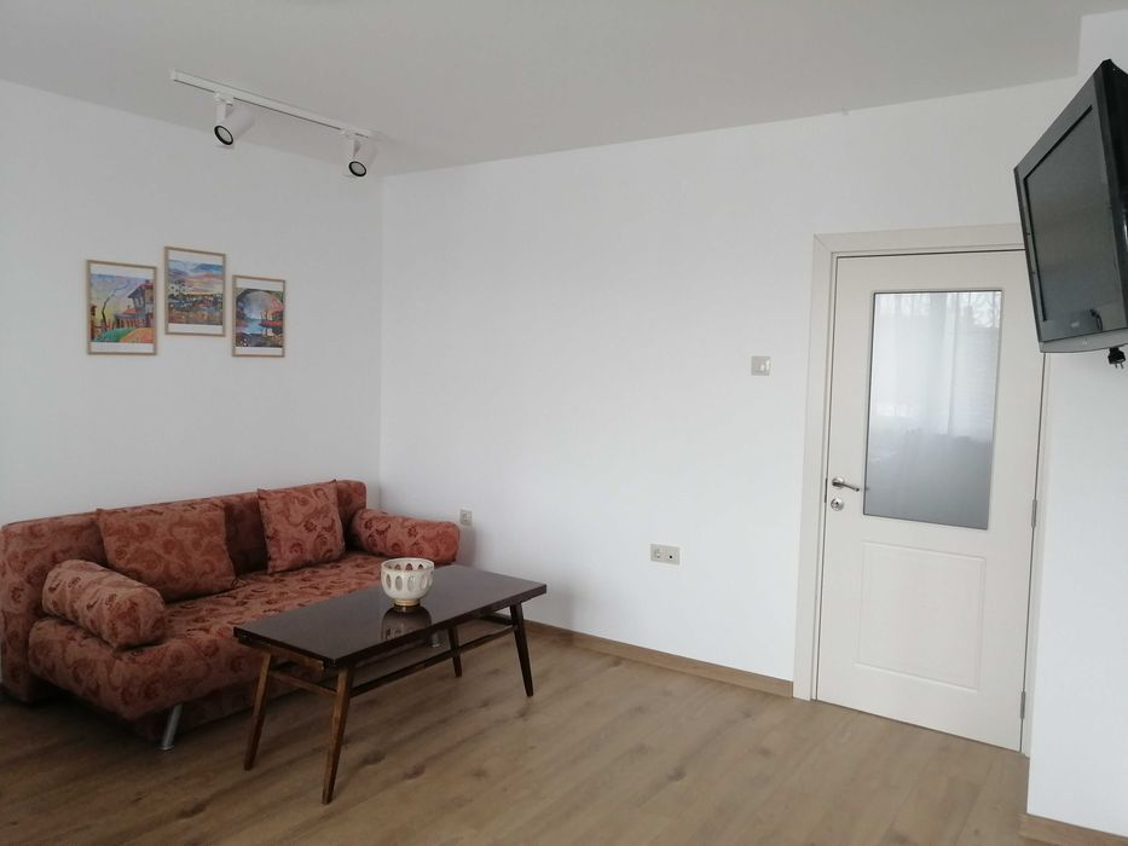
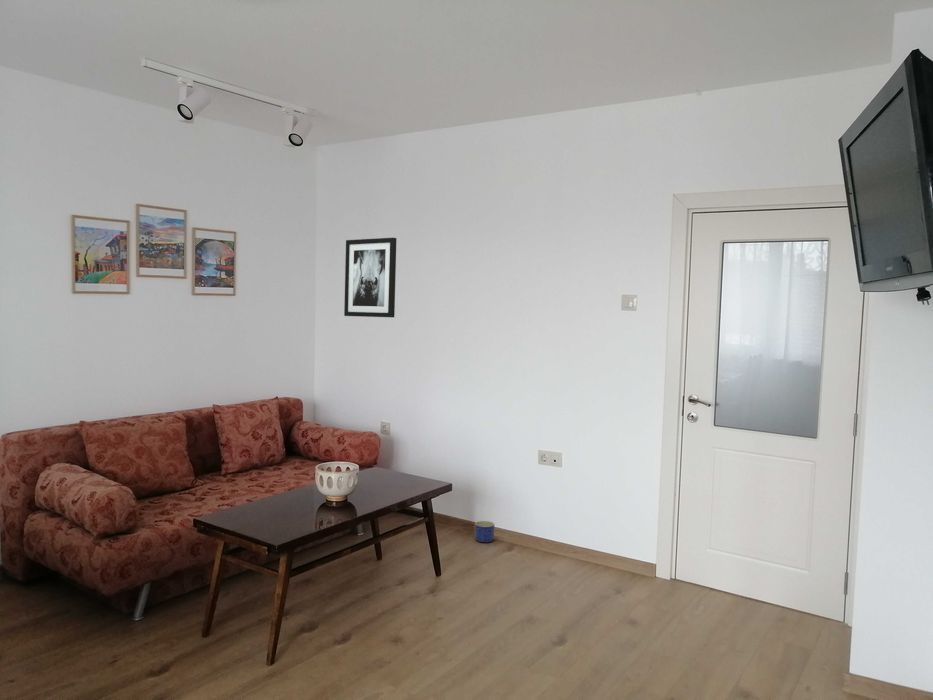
+ planter [474,520,496,543]
+ wall art [343,237,398,318]
